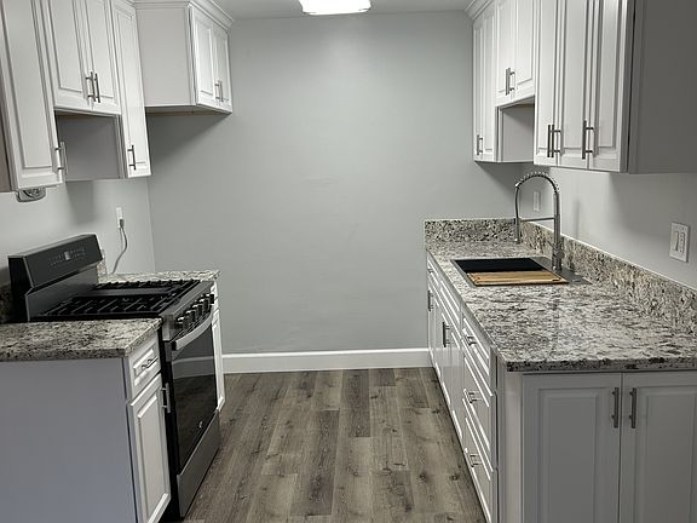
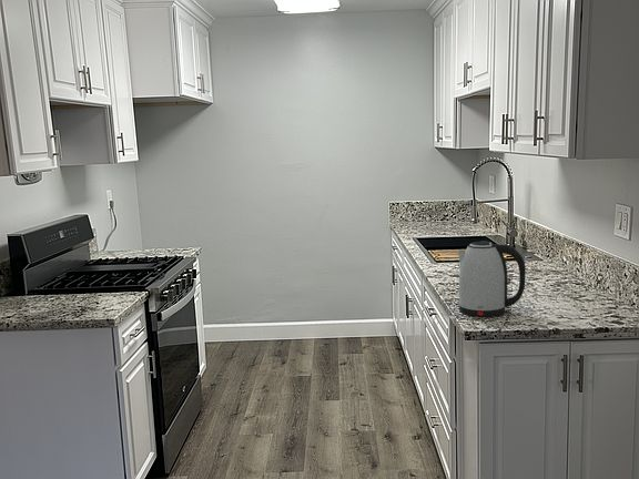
+ kettle [457,240,527,317]
